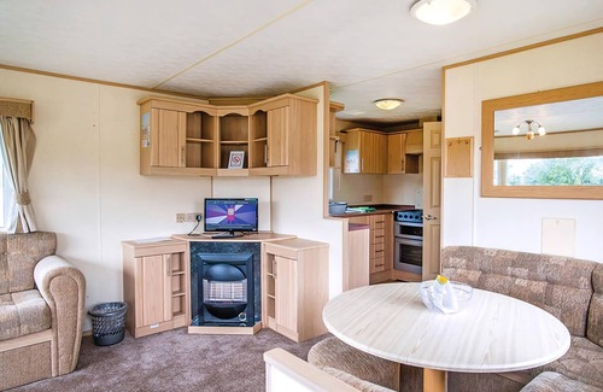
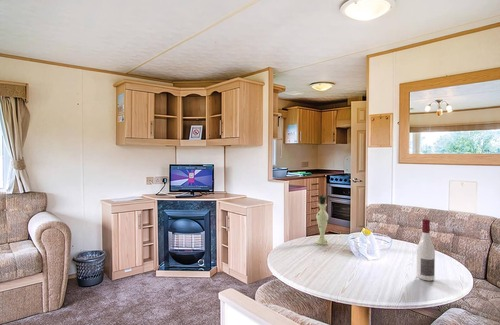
+ alcohol [416,218,436,282]
+ vase [313,193,334,246]
